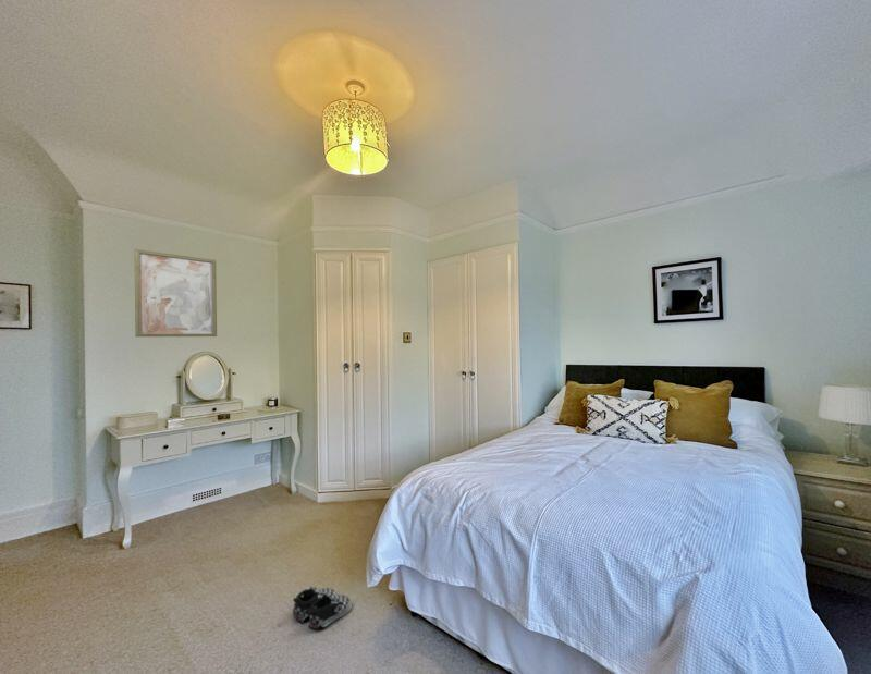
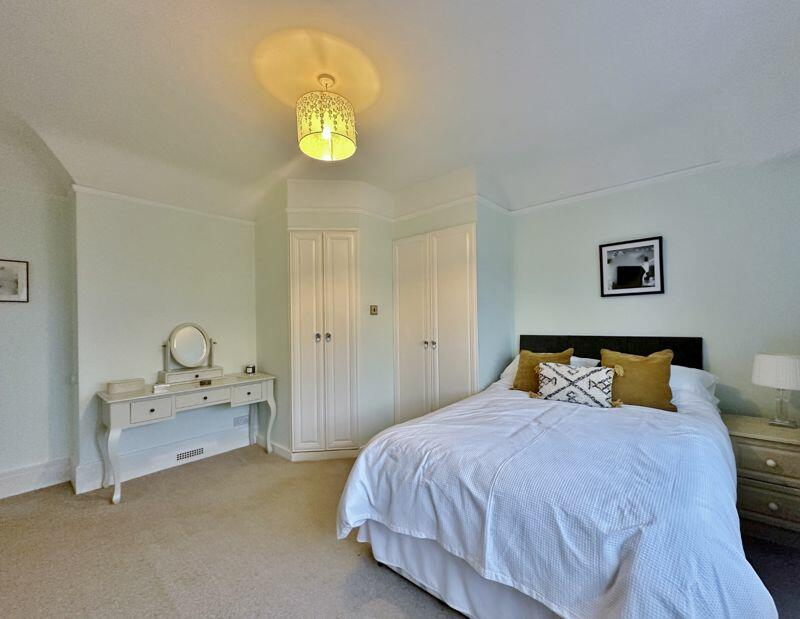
- wall art [134,248,218,338]
- shoe [292,586,353,630]
